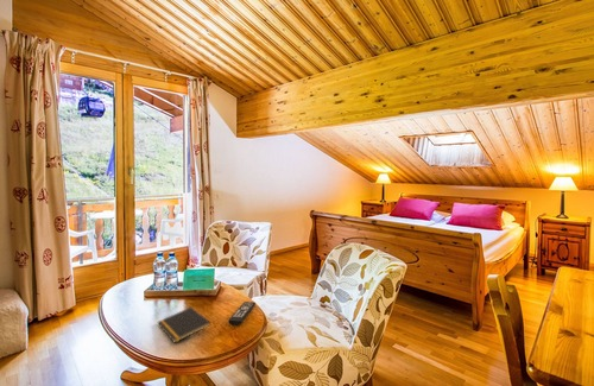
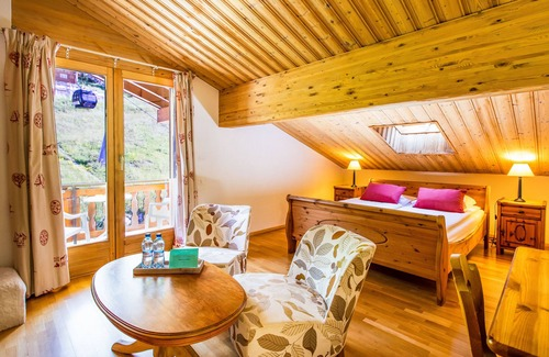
- notepad [157,306,213,343]
- remote control [227,300,257,327]
